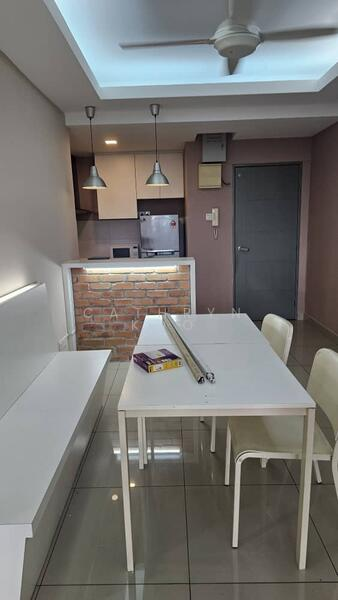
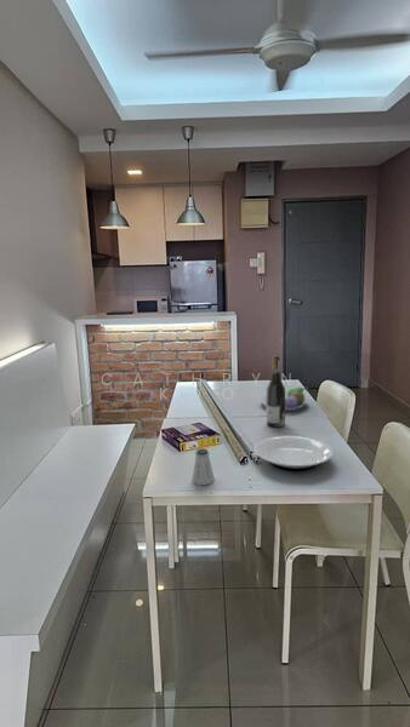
+ fruit bowl [258,387,309,412]
+ saltshaker [190,447,216,486]
+ plate [254,435,335,471]
+ wine bottle [264,354,287,429]
